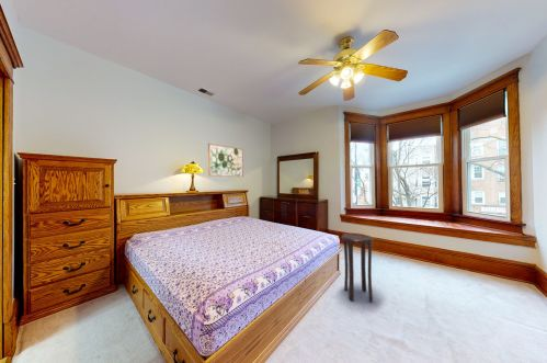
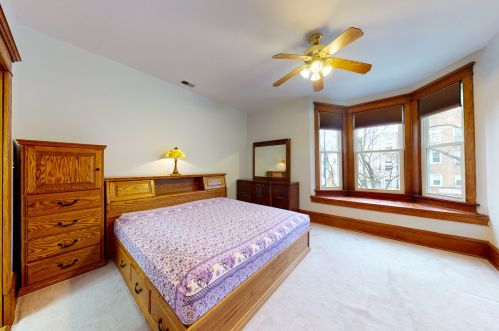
- wall art [207,143,244,178]
- stool [341,232,374,303]
